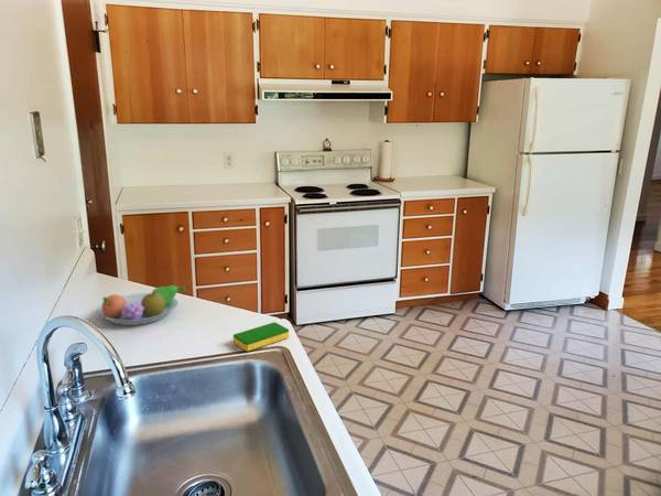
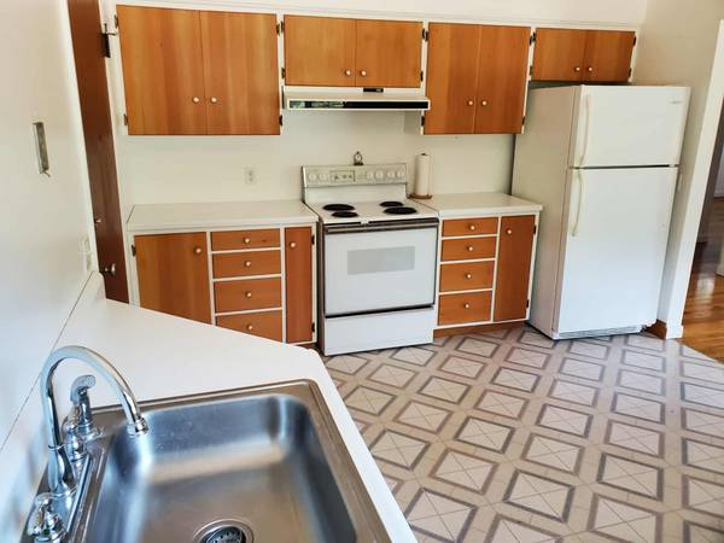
- dish sponge [232,321,290,352]
- fruit bowl [97,284,186,326]
